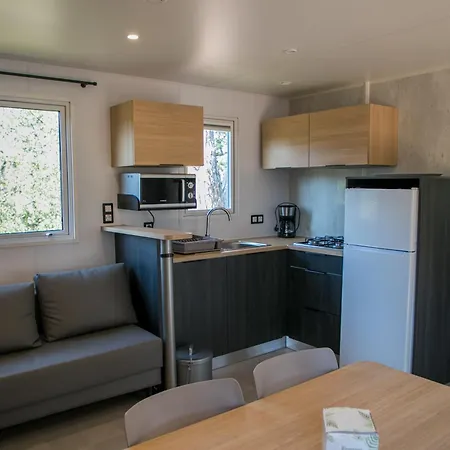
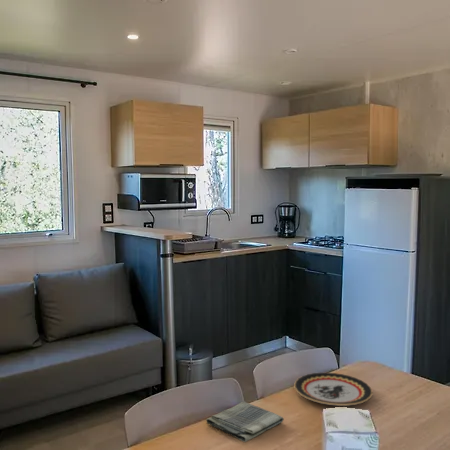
+ dish towel [205,400,285,443]
+ plate [293,372,373,407]
